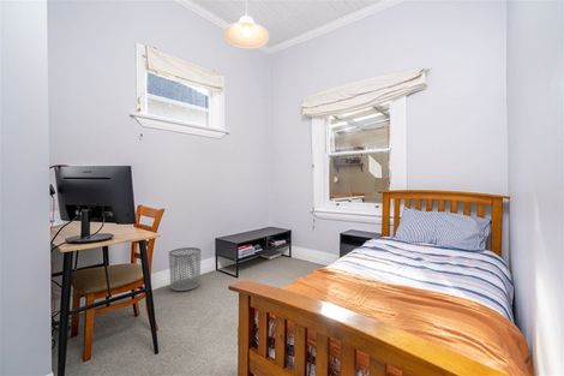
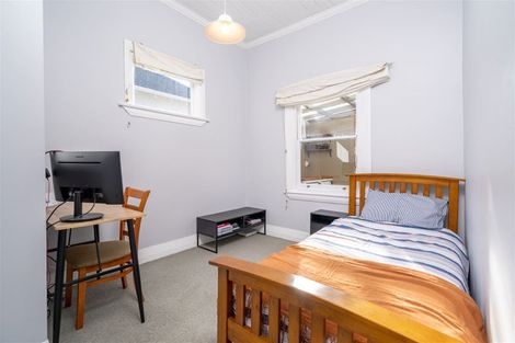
- waste bin [168,246,202,292]
